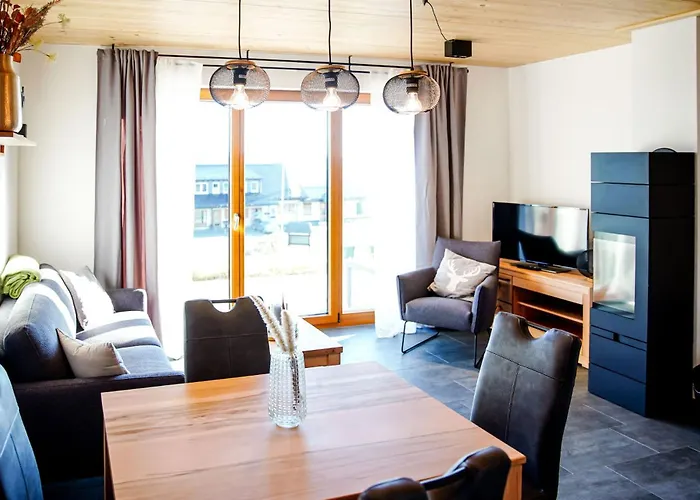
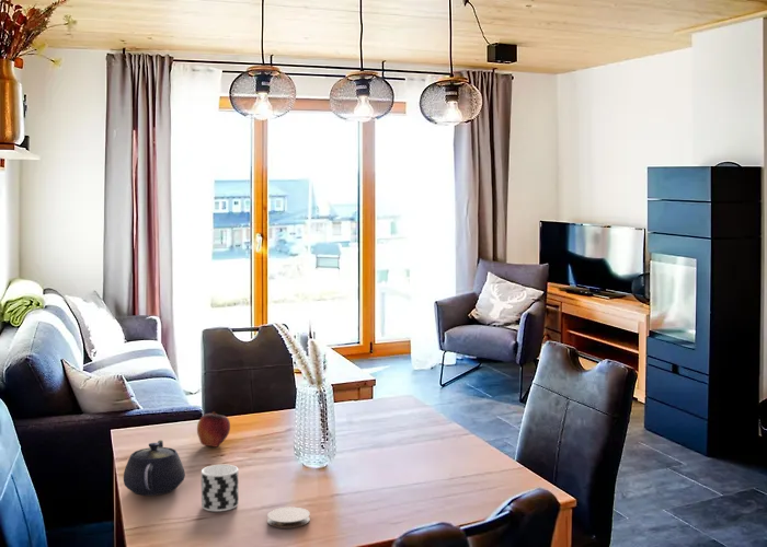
+ coaster [266,507,311,529]
+ teapot [123,439,186,497]
+ cup [201,464,240,512]
+ fruit [196,410,231,449]
